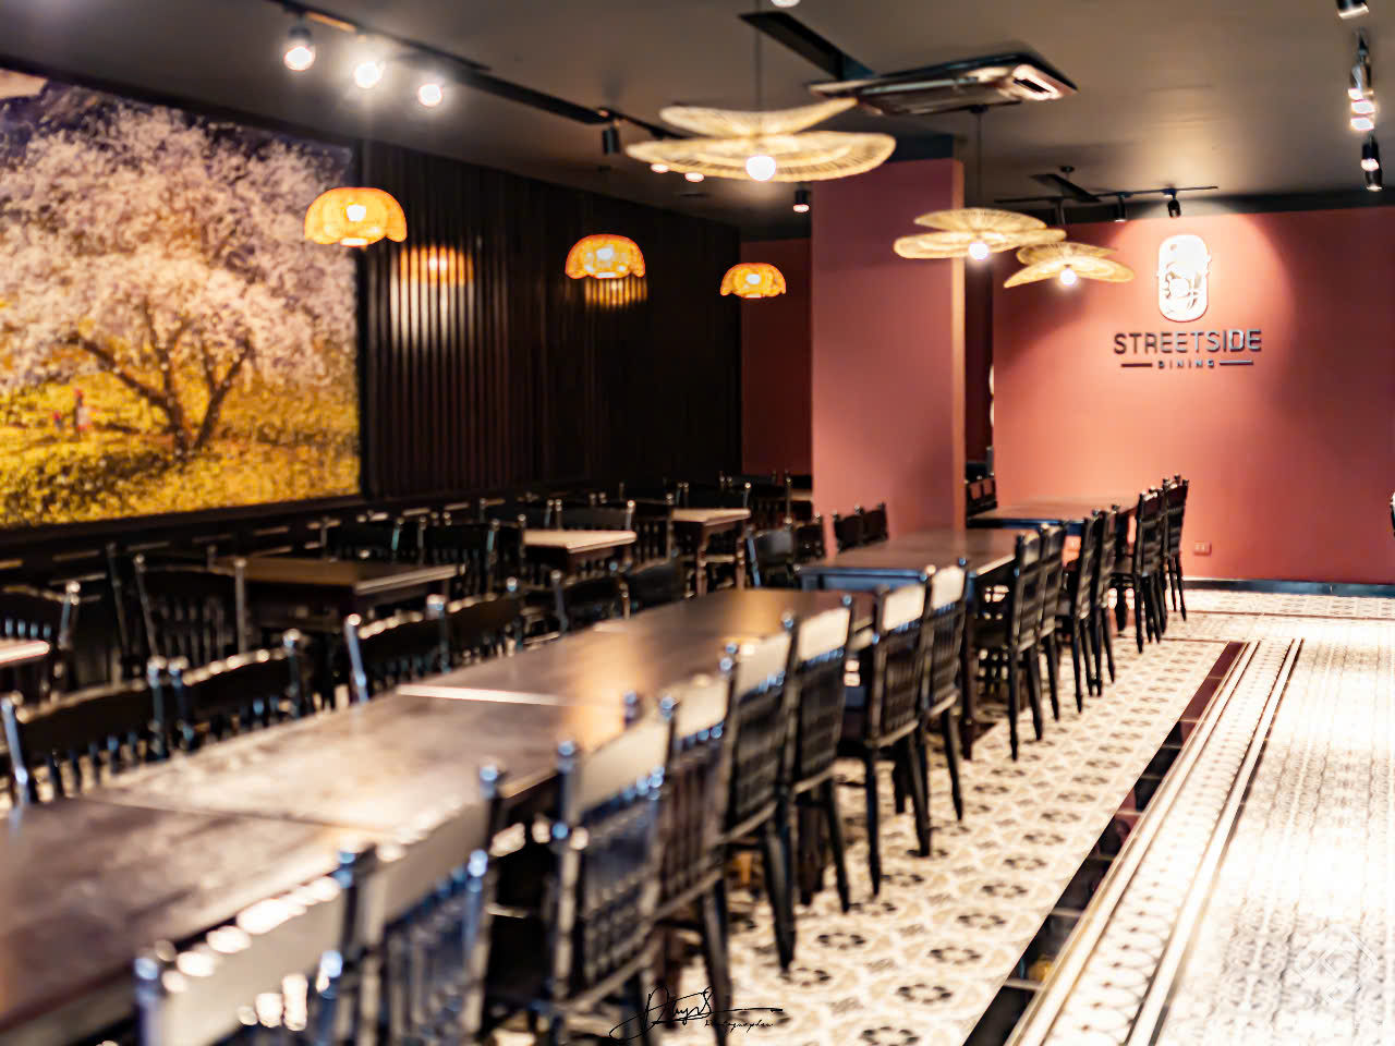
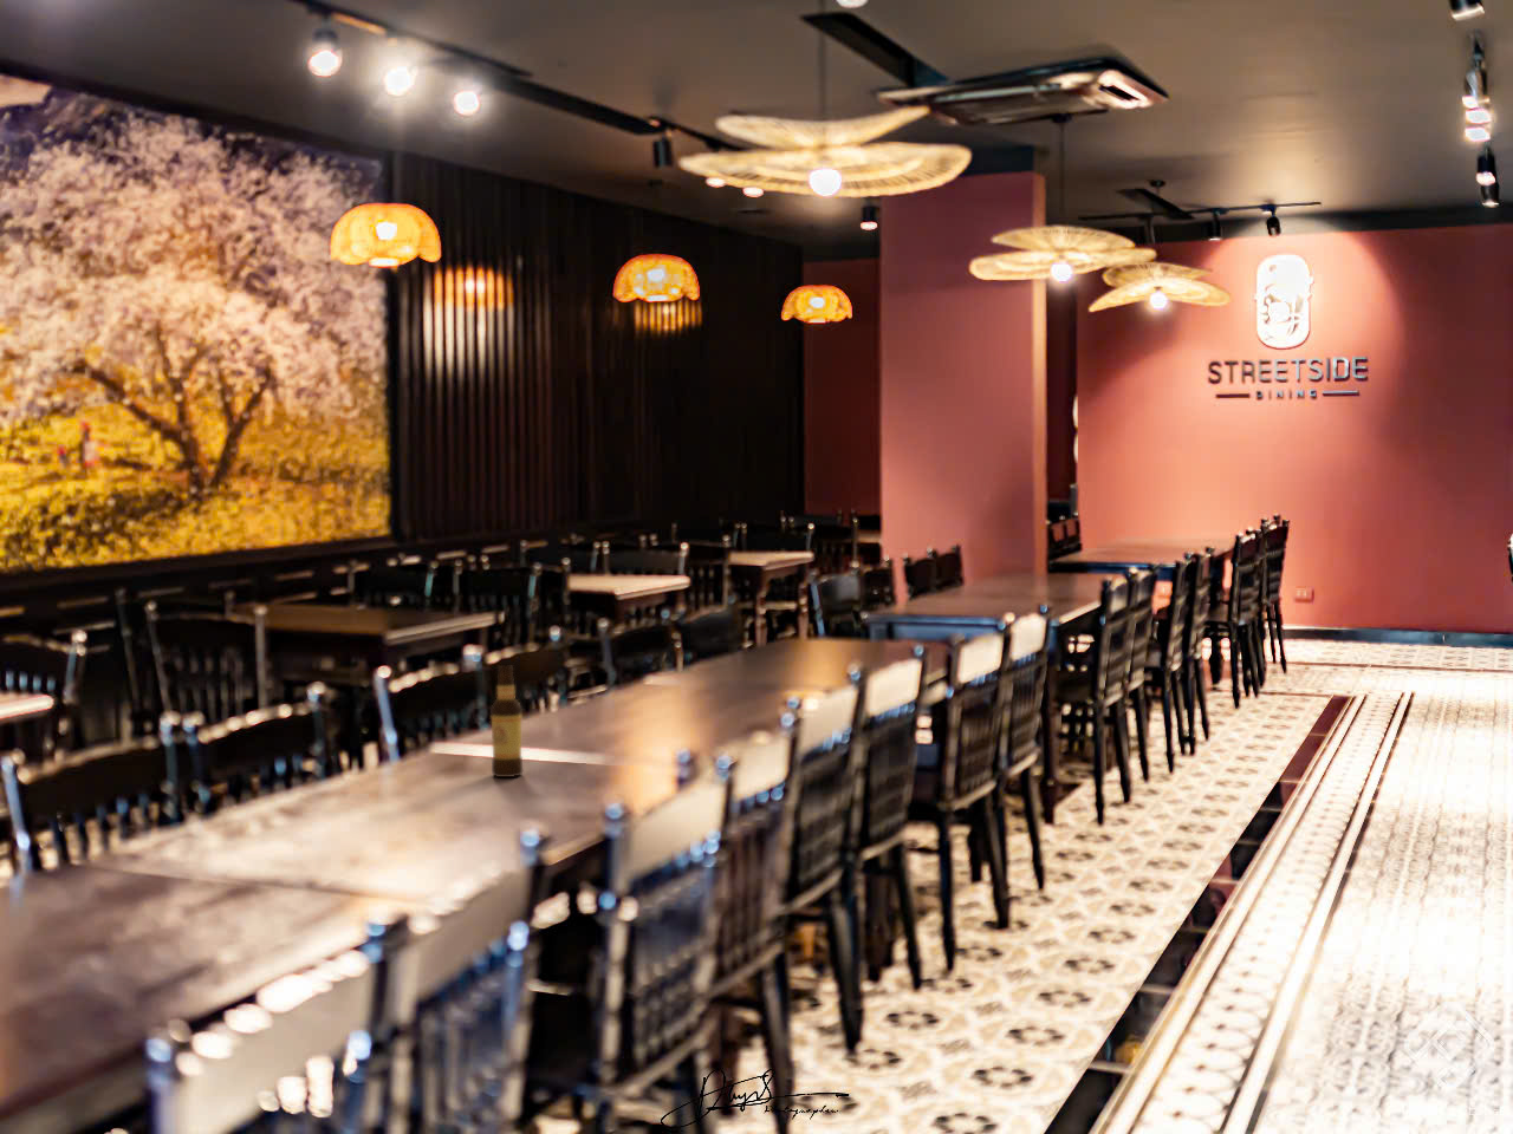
+ bottle [490,663,525,779]
